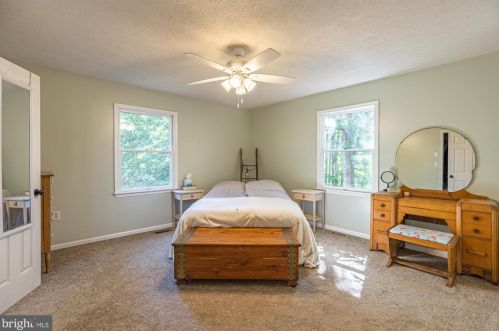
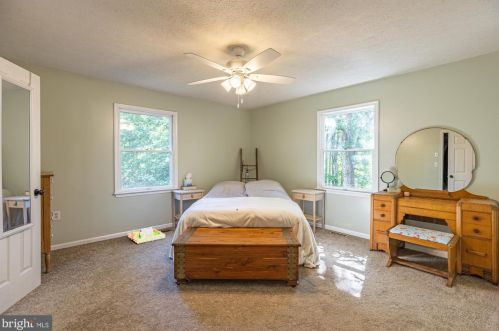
+ toy house [127,226,166,244]
